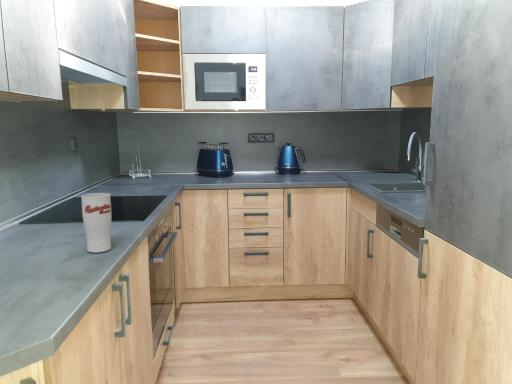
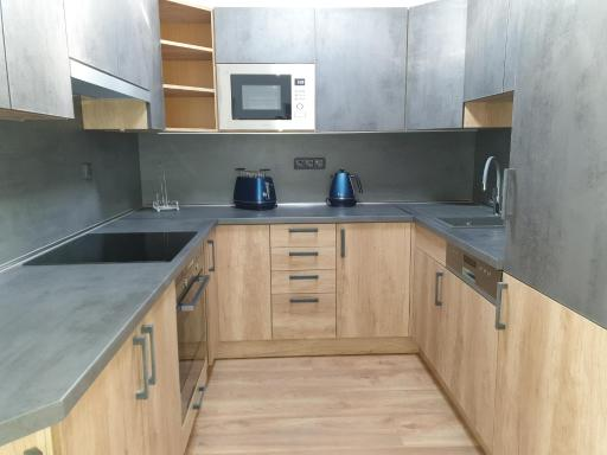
- cup [80,192,112,254]
